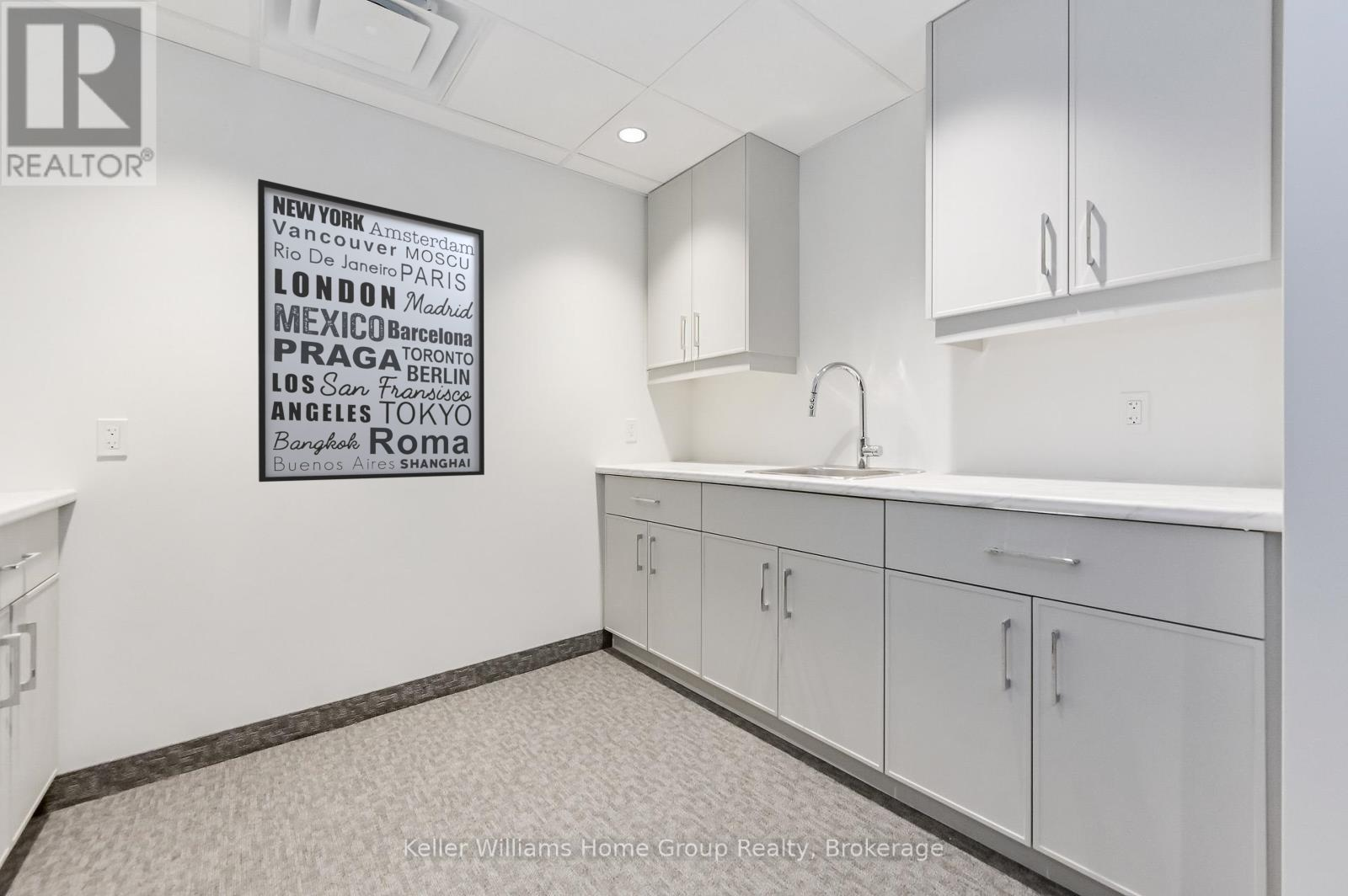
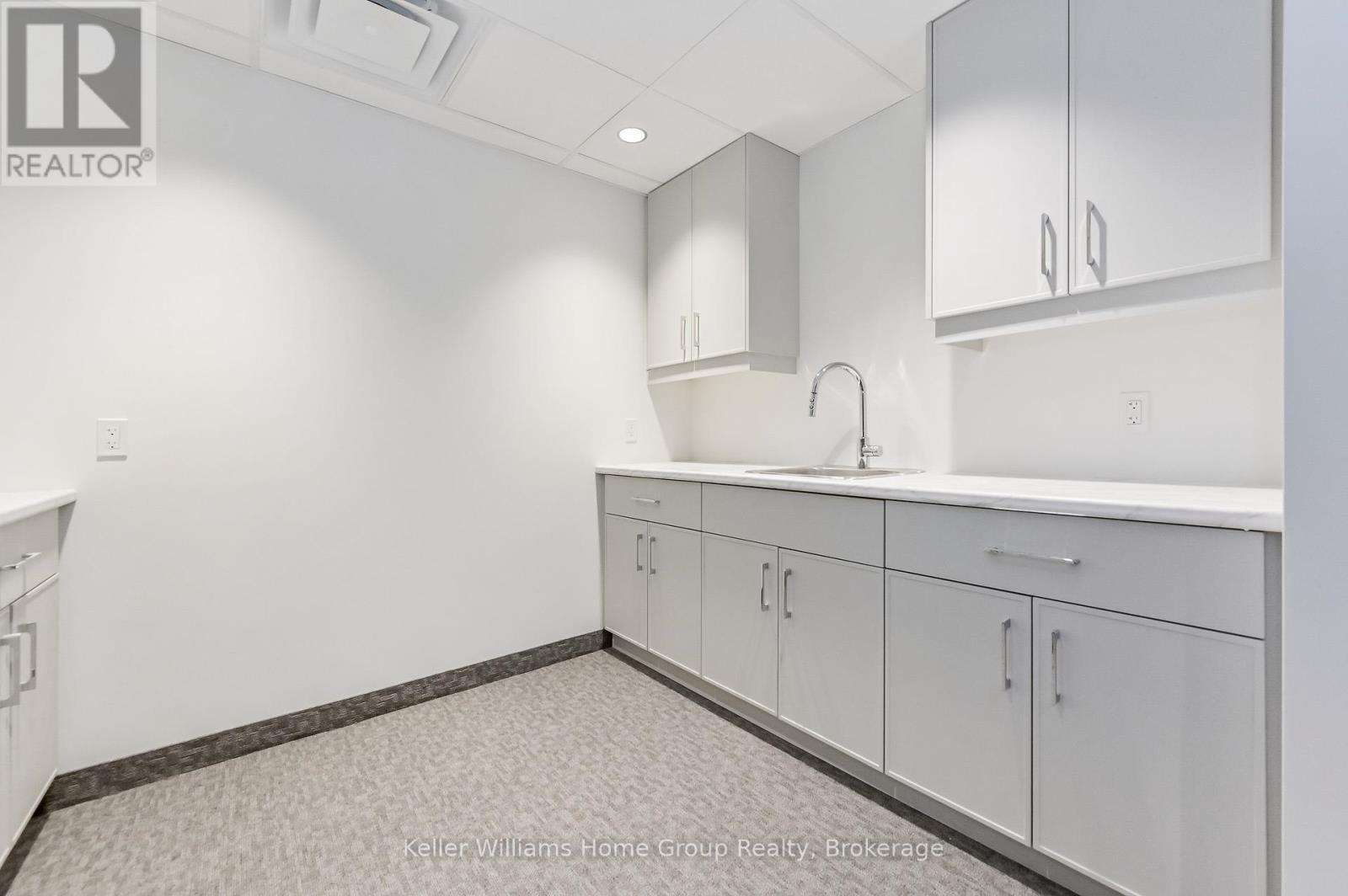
- wall art [257,178,485,483]
